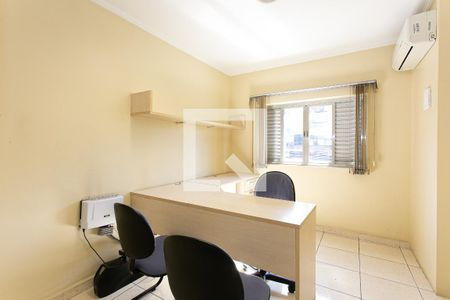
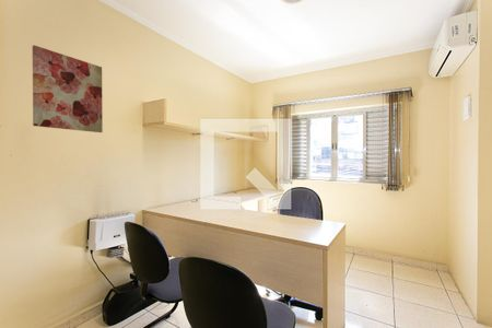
+ wall art [32,44,104,133]
